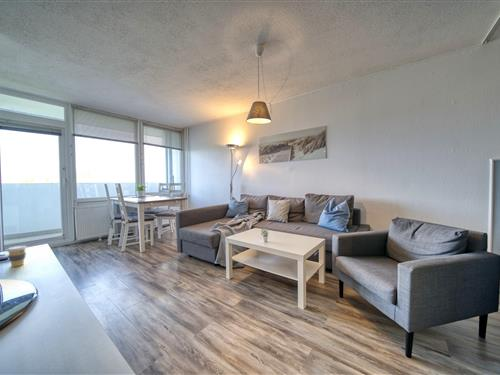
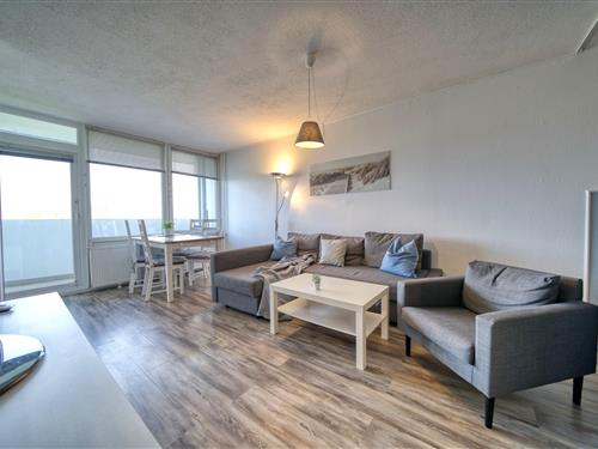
- coffee cup [5,245,28,268]
